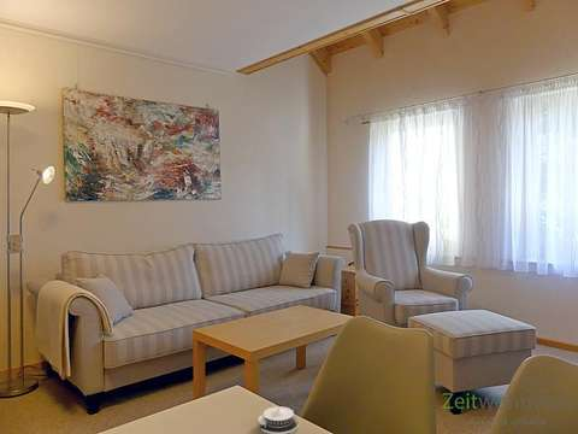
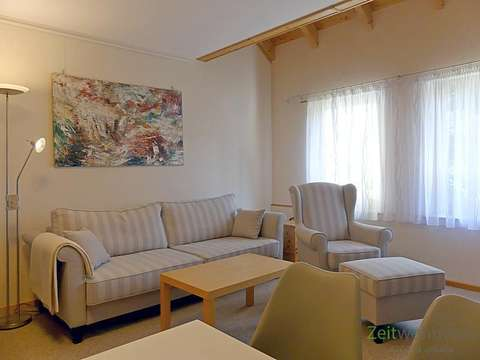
- architectural model [258,405,300,434]
